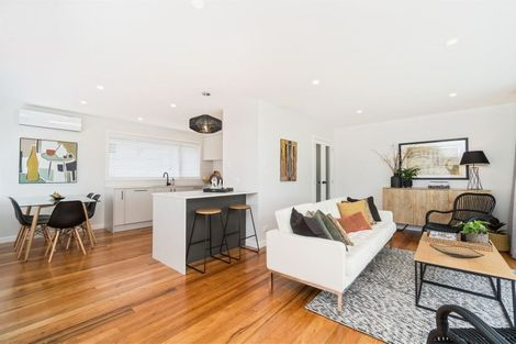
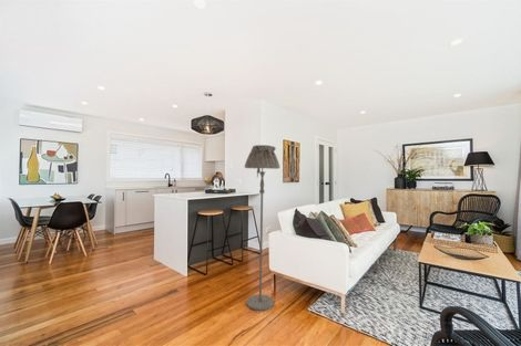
+ floor lamp [244,144,282,312]
